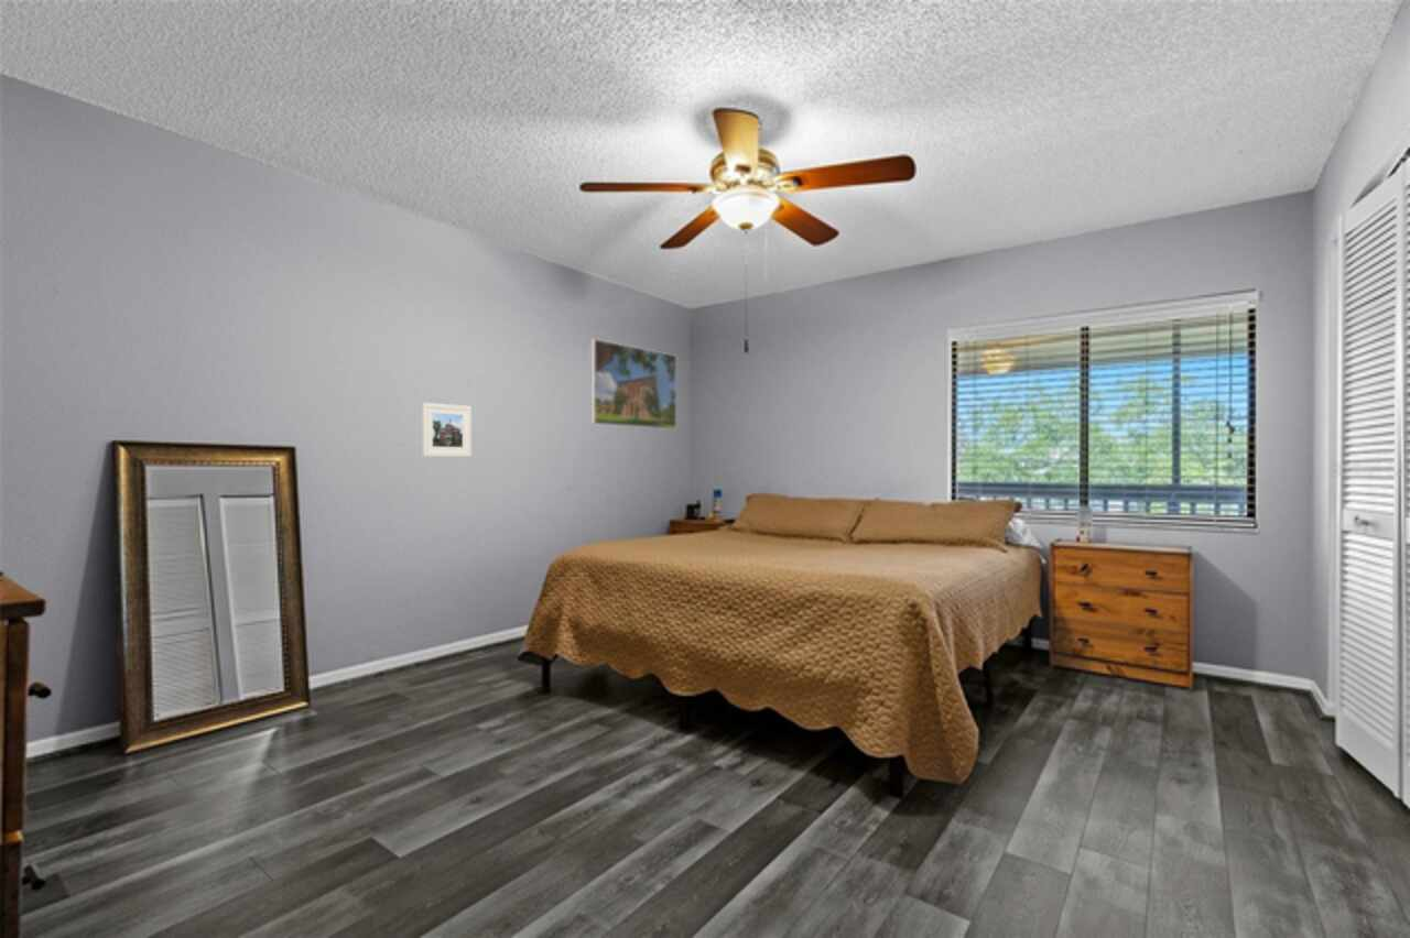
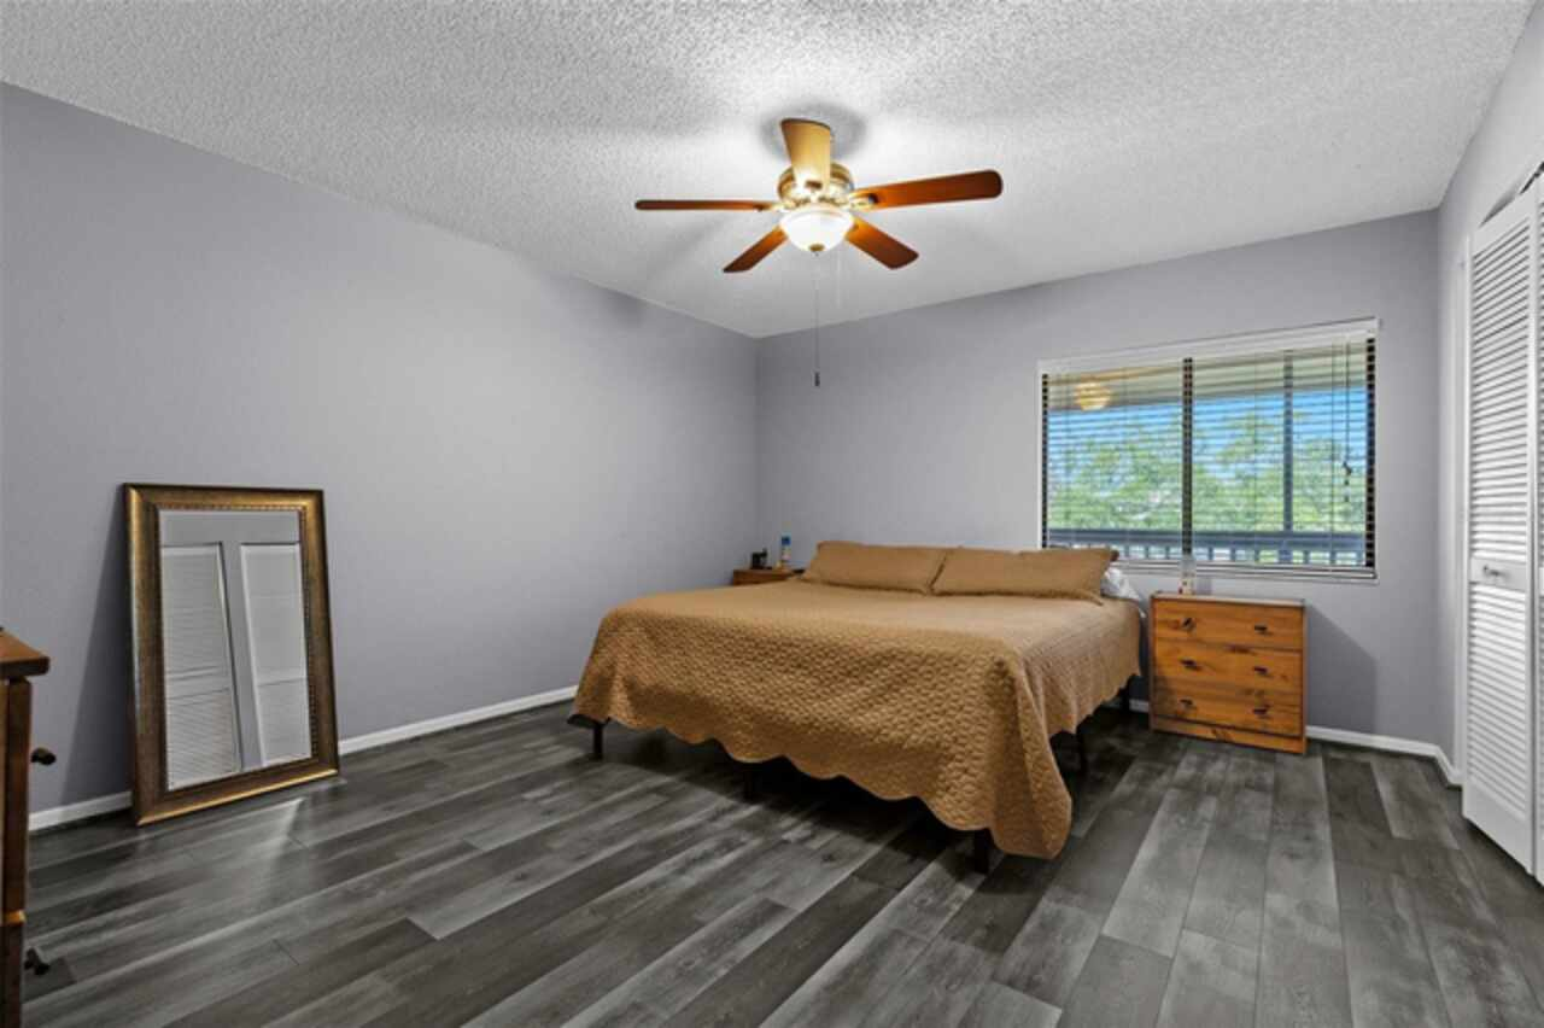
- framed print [590,338,677,430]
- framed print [421,402,473,458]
